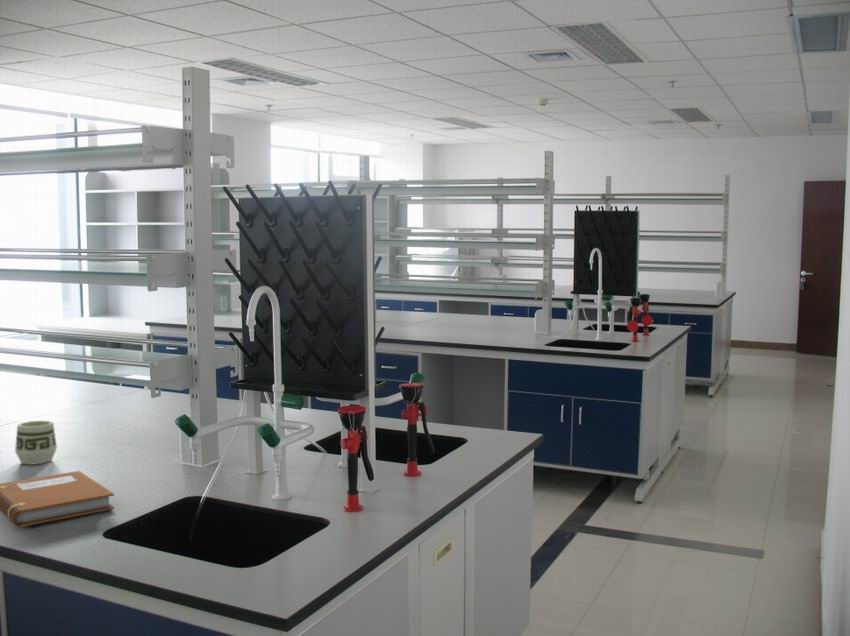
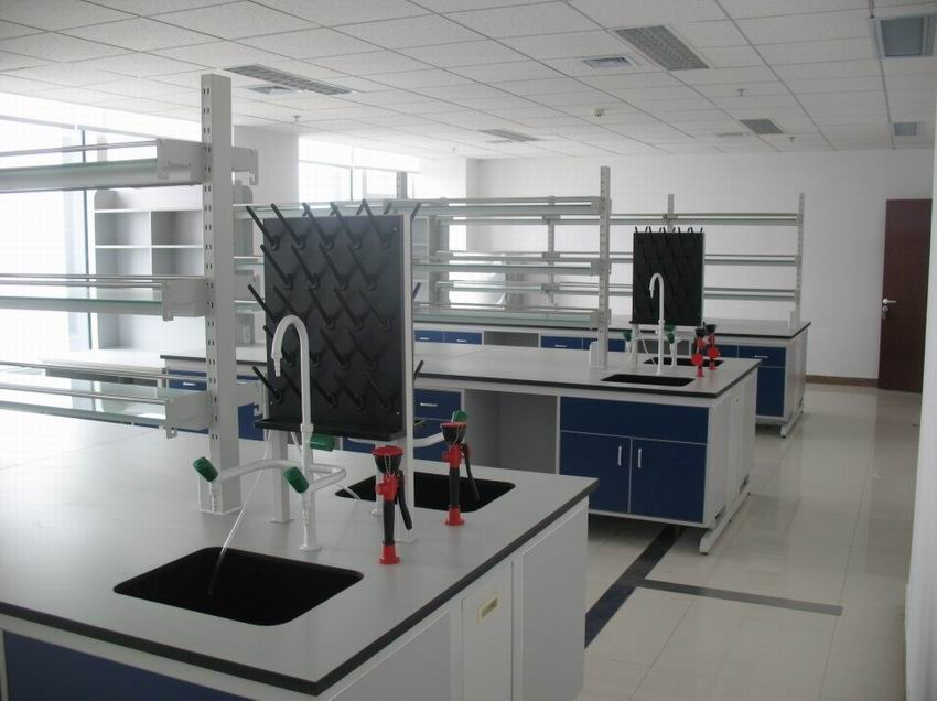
- cup [14,419,58,466]
- notebook [0,470,115,528]
